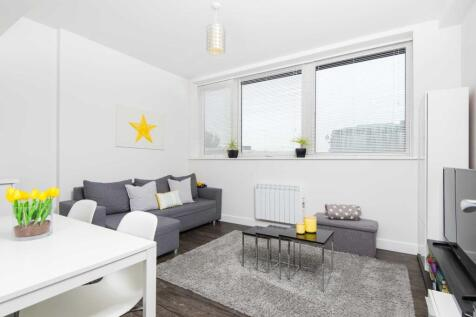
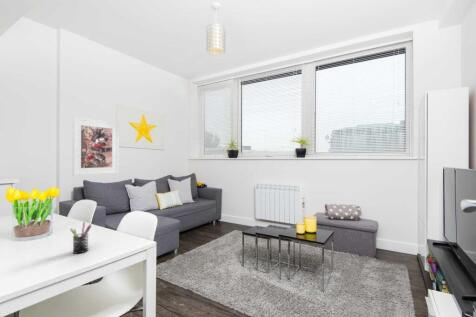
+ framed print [72,117,120,176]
+ pen holder [69,221,92,254]
